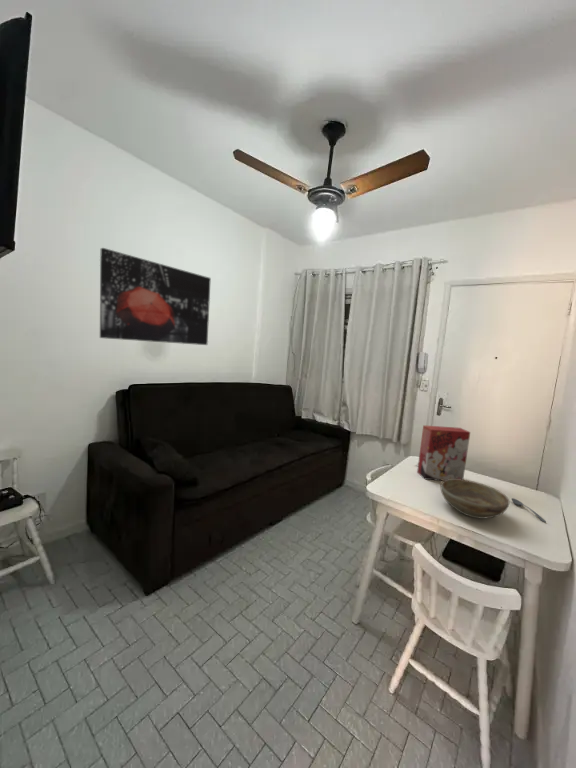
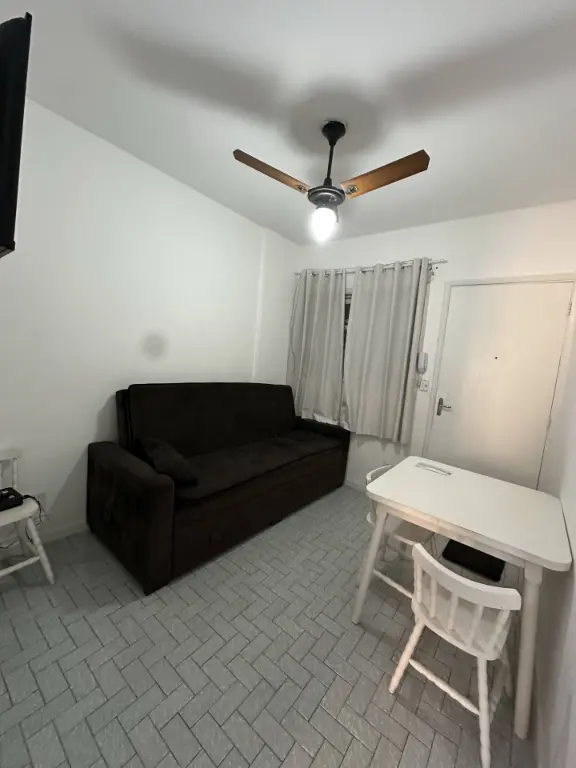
- cereal box [416,424,471,482]
- bowl [440,479,510,520]
- wall art [99,247,212,346]
- soupspoon [511,497,547,523]
